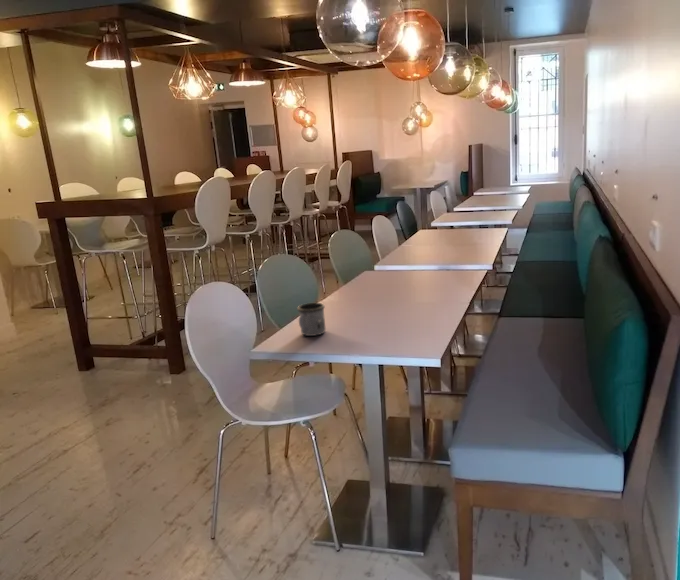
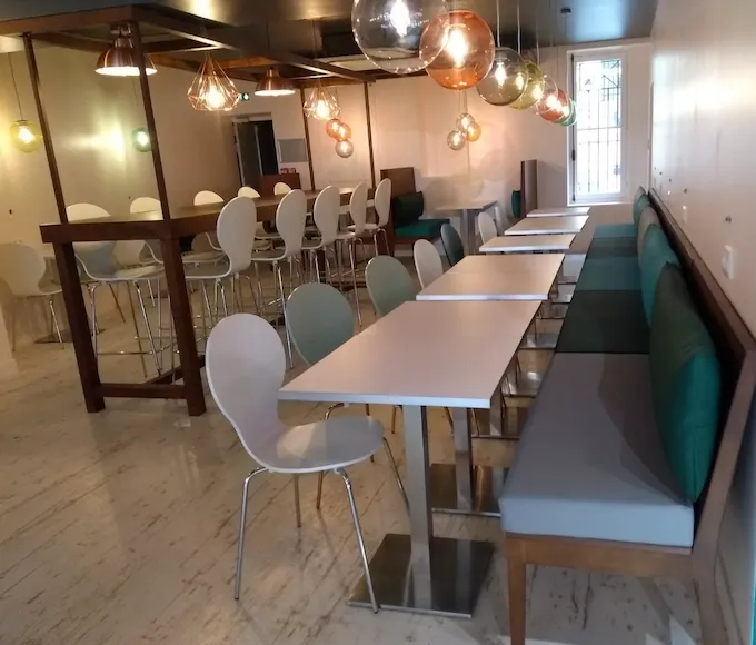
- mug [296,302,327,337]
